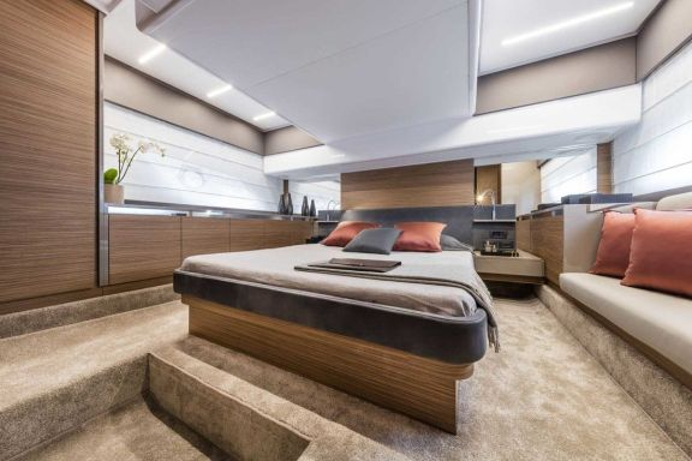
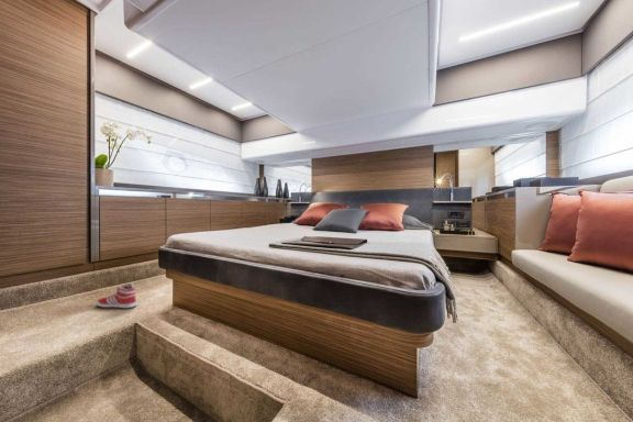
+ sneaker [95,281,137,310]
